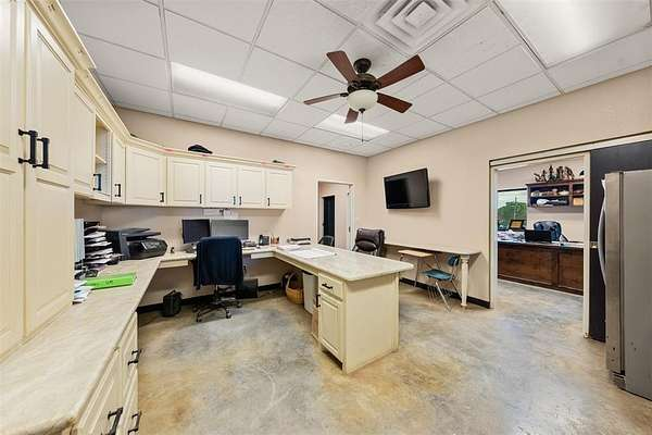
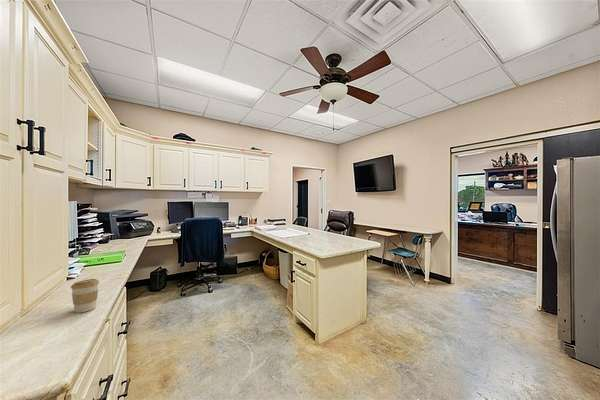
+ coffee cup [70,278,100,314]
